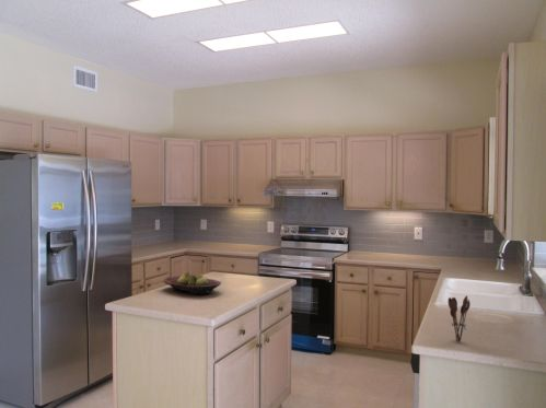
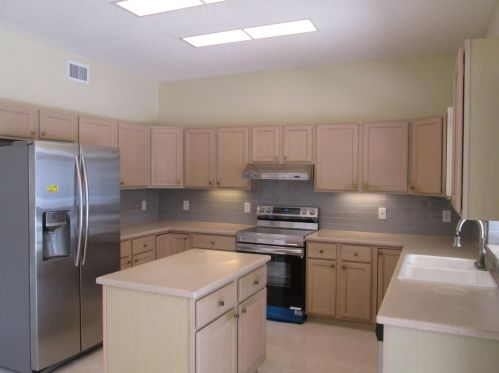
- utensil holder [446,294,472,343]
- fruit bowl [162,270,222,295]
